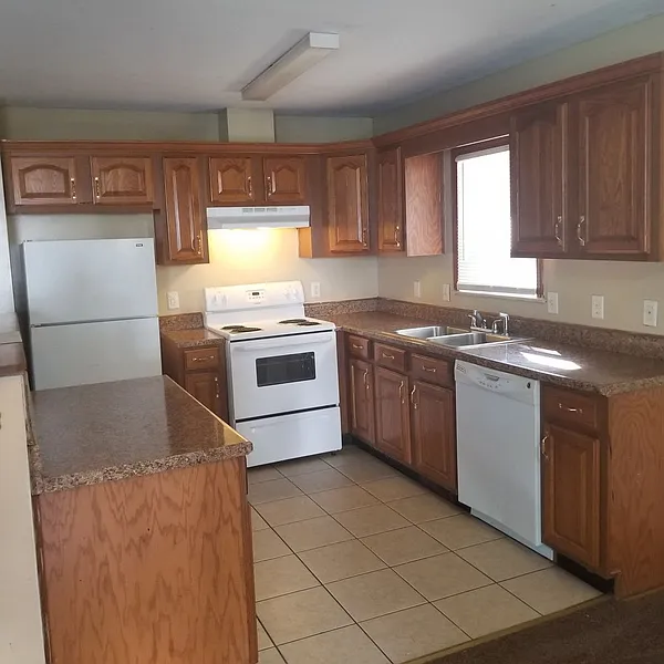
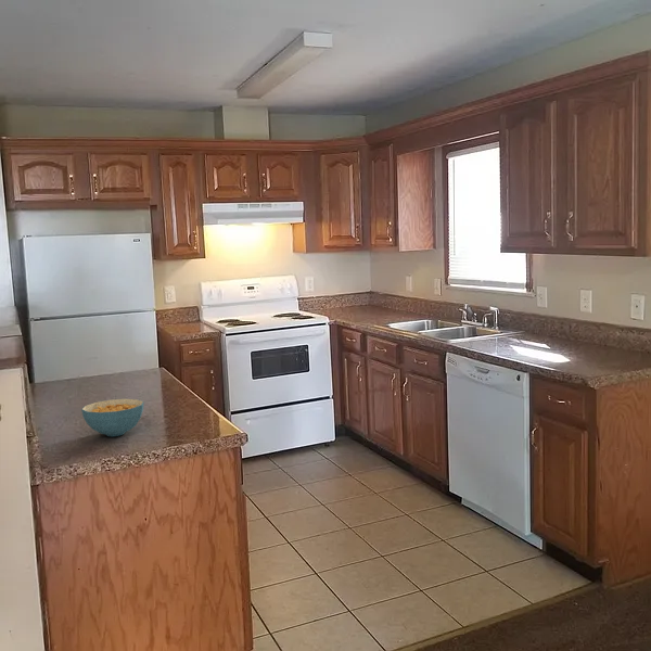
+ cereal bowl [80,398,145,437]
